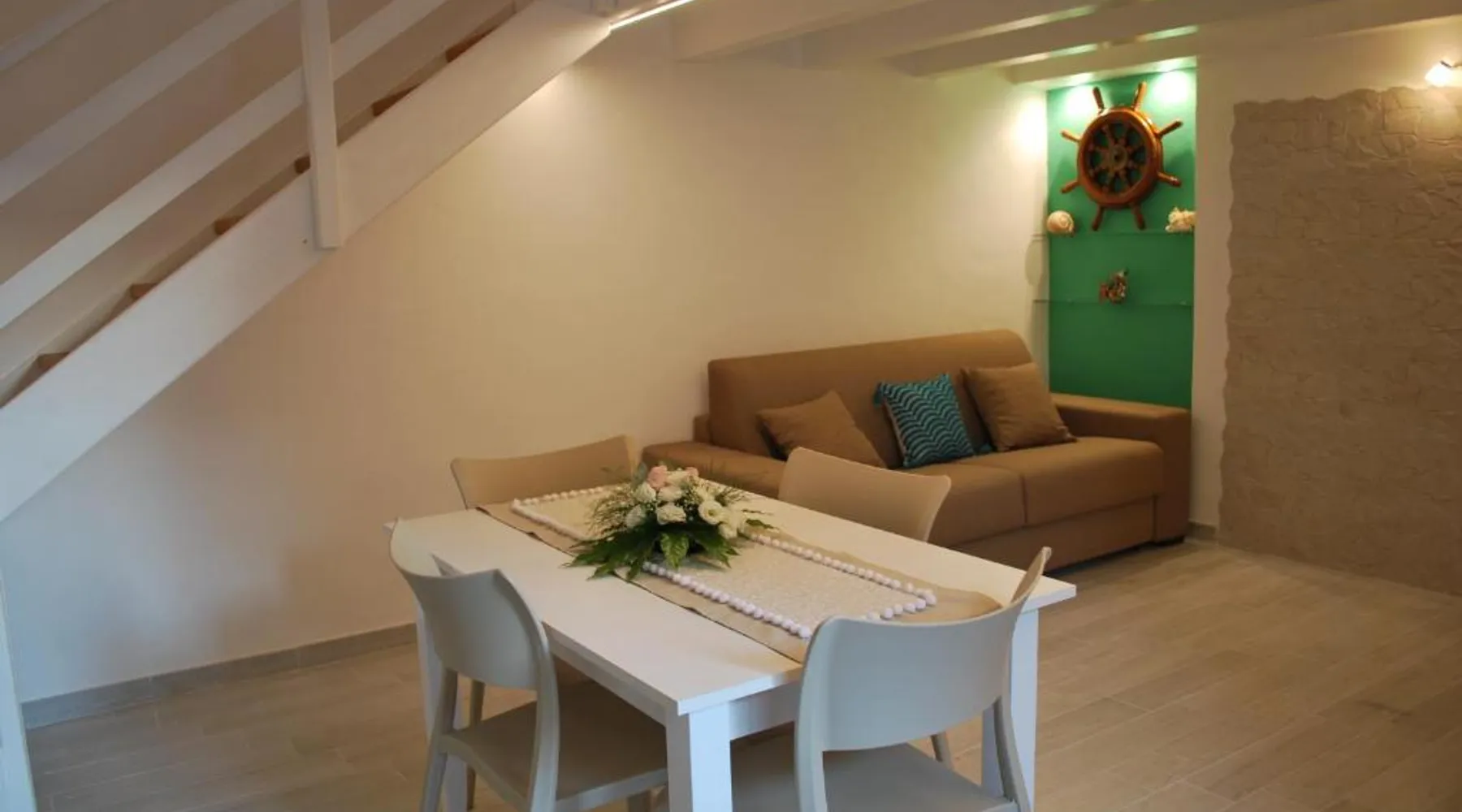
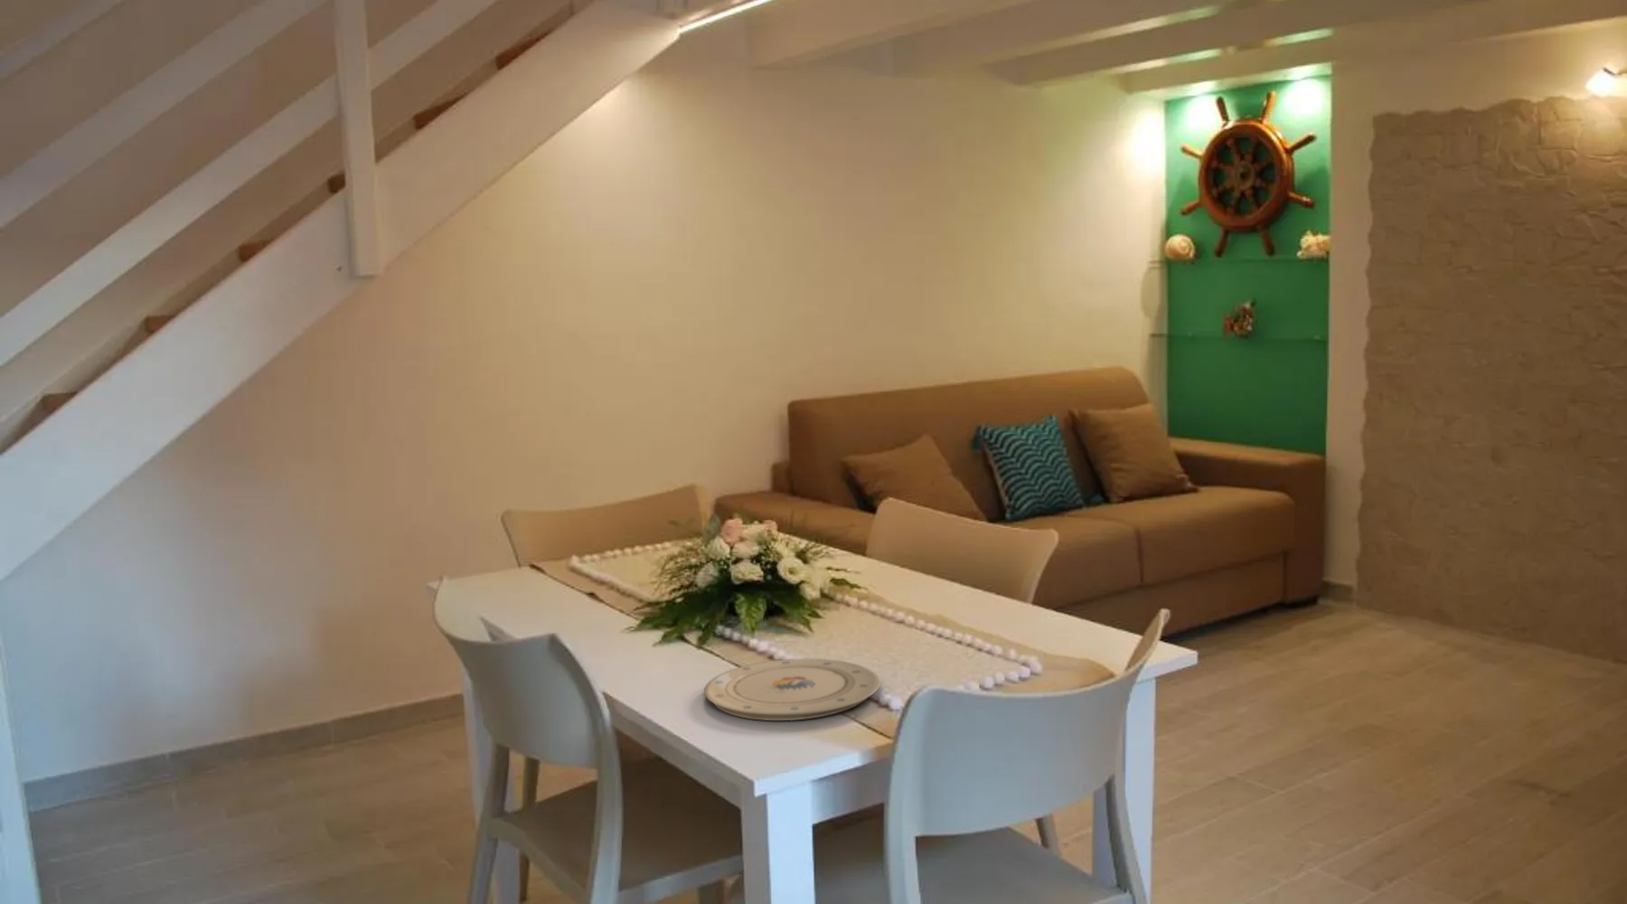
+ plate [703,658,882,721]
